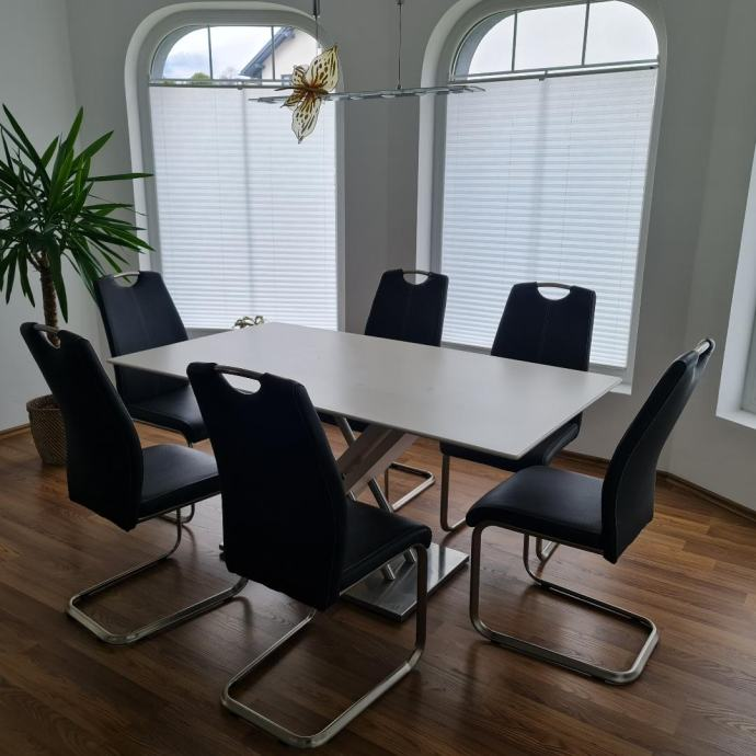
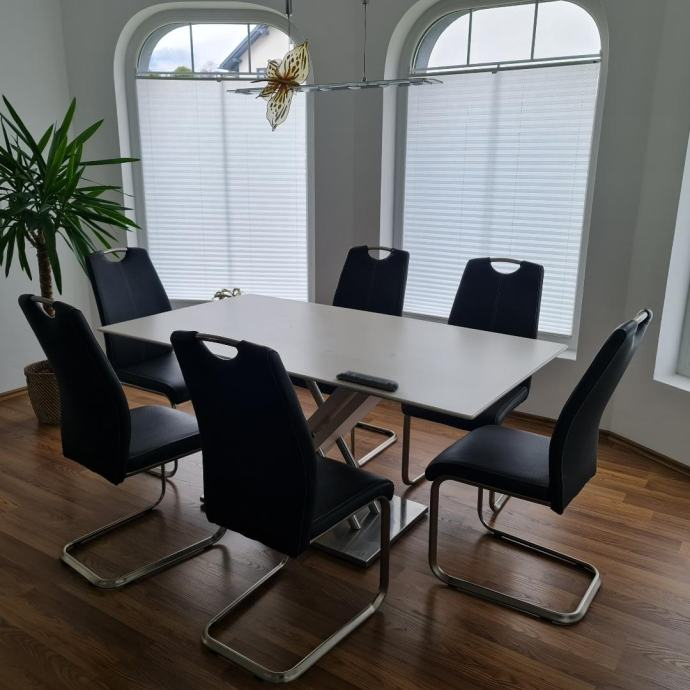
+ remote control [335,370,399,392]
